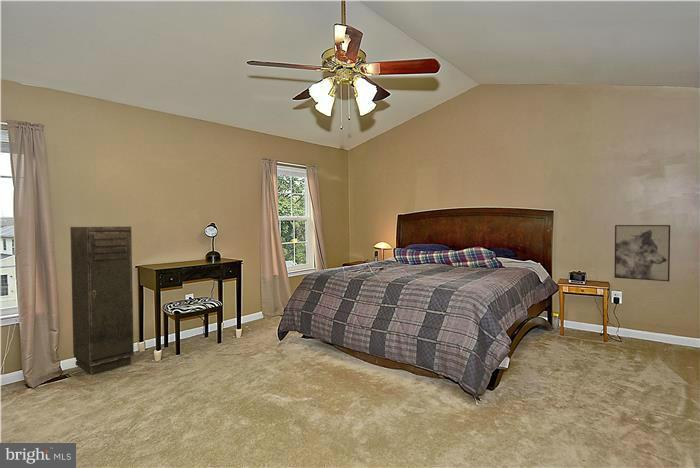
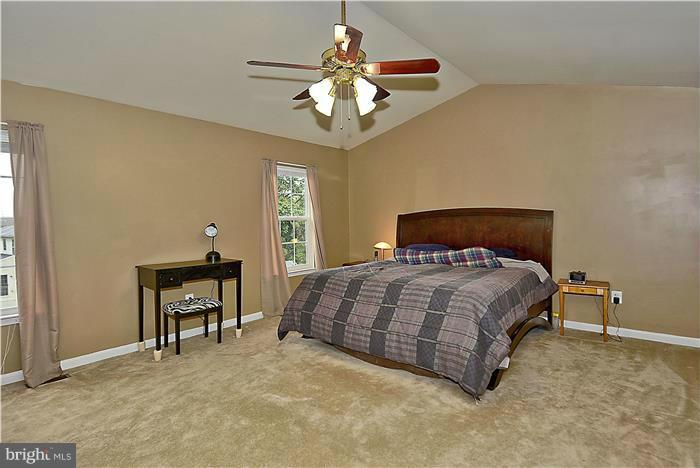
- wall art [614,224,671,282]
- storage cabinet [69,226,135,376]
